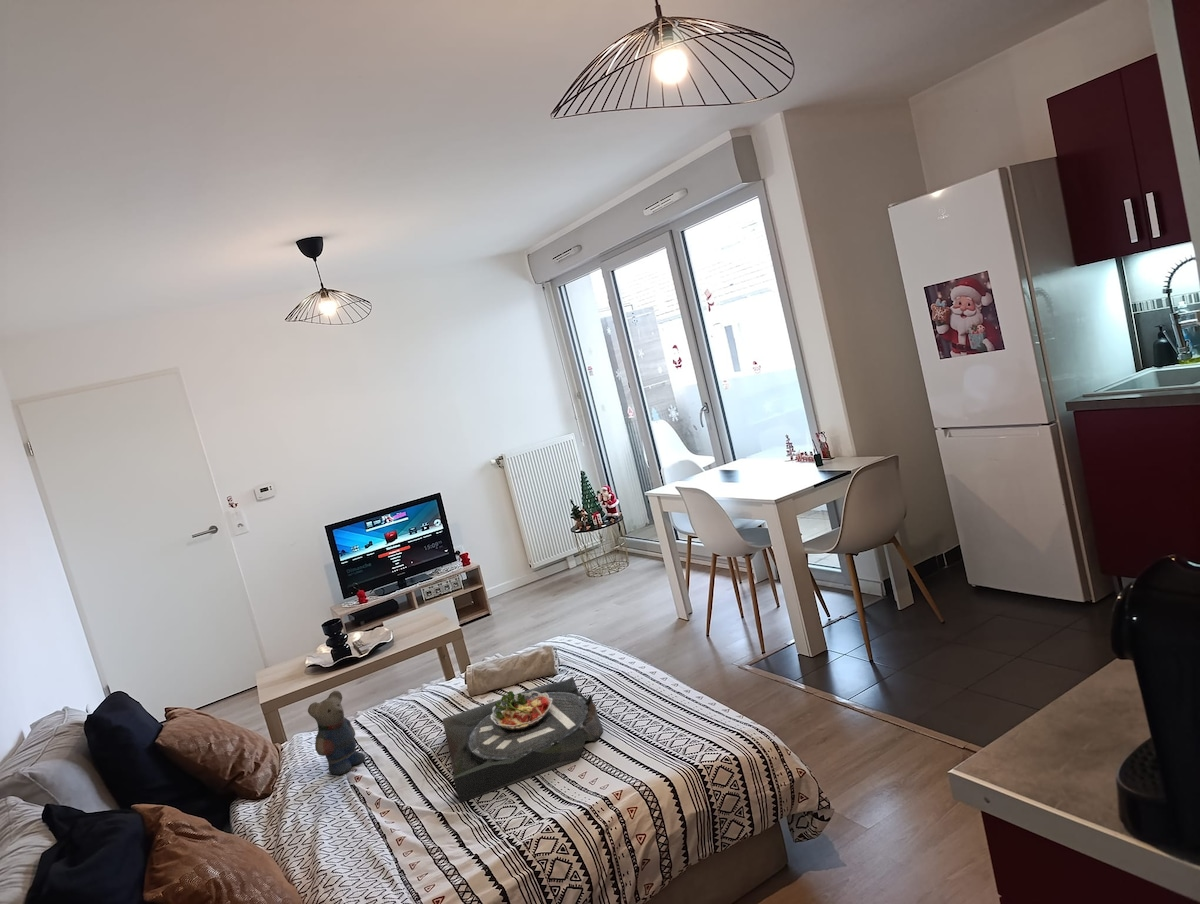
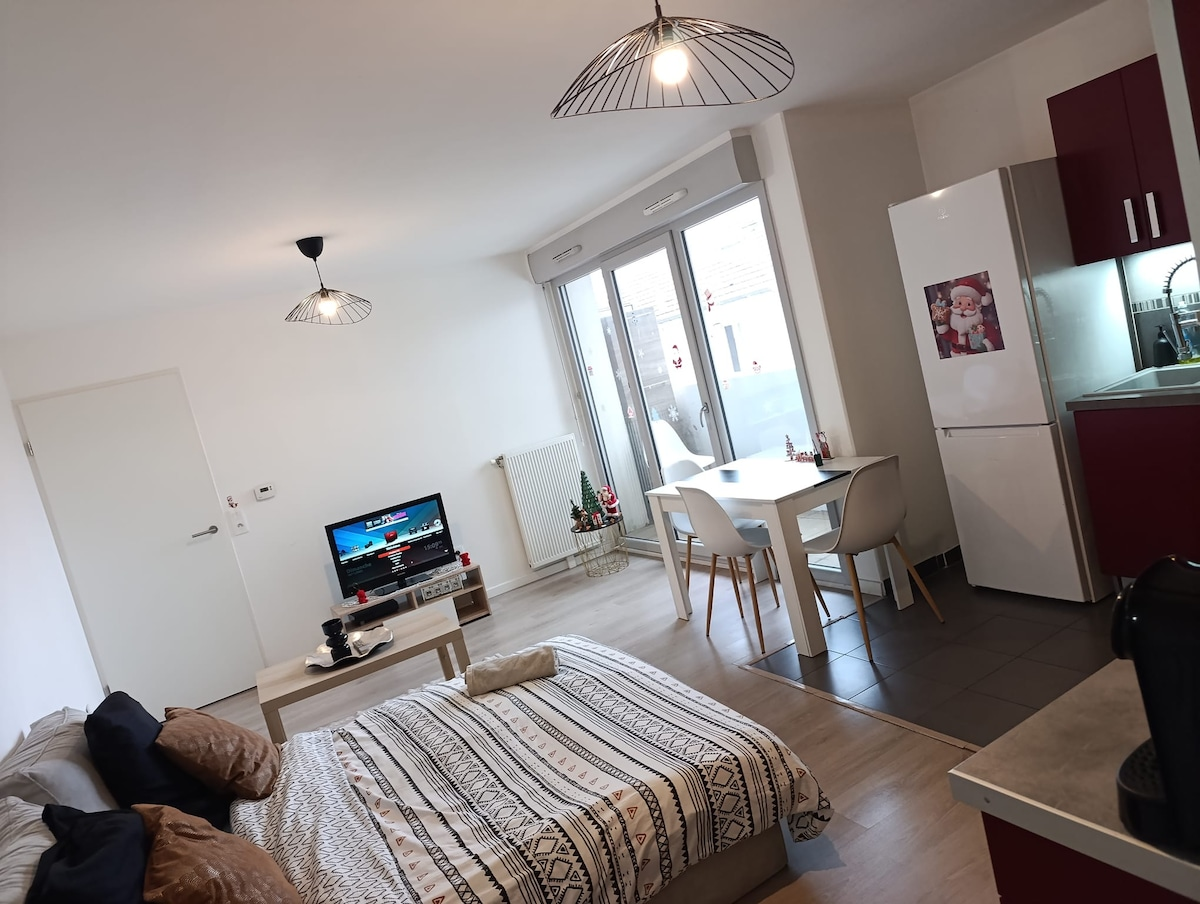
- teddy bear [307,690,366,775]
- serving tray [442,676,604,803]
